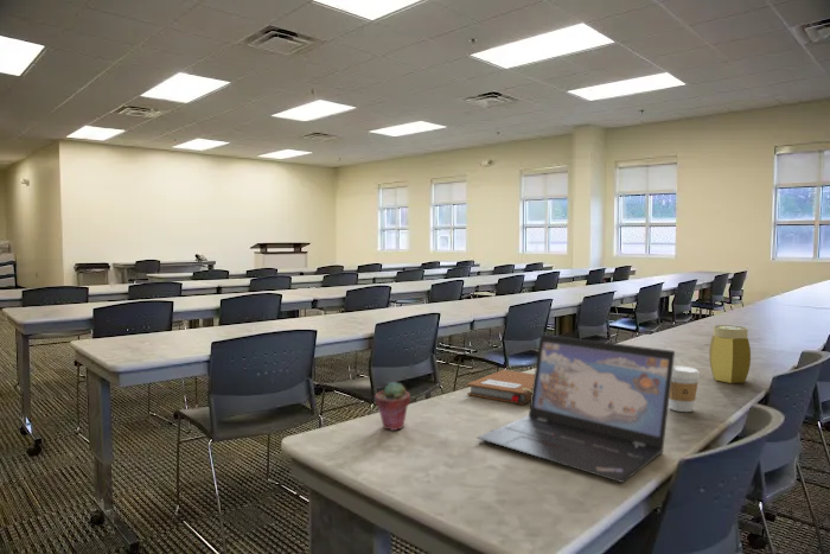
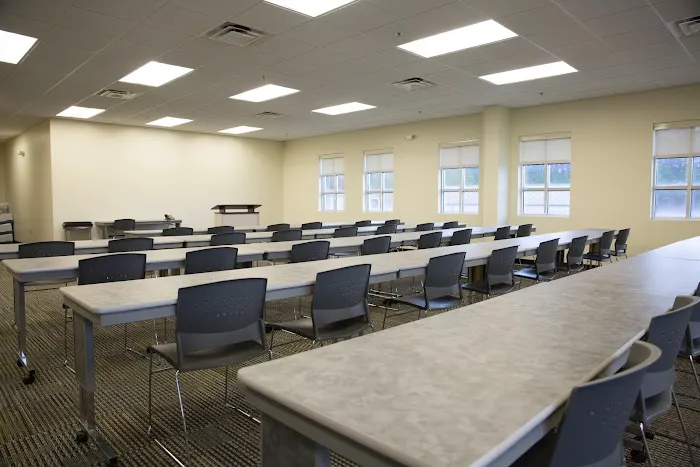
- laptop [475,333,676,484]
- coffee cup [669,365,701,413]
- jar [708,324,752,384]
- notebook [466,369,535,406]
- potted succulent [374,381,411,432]
